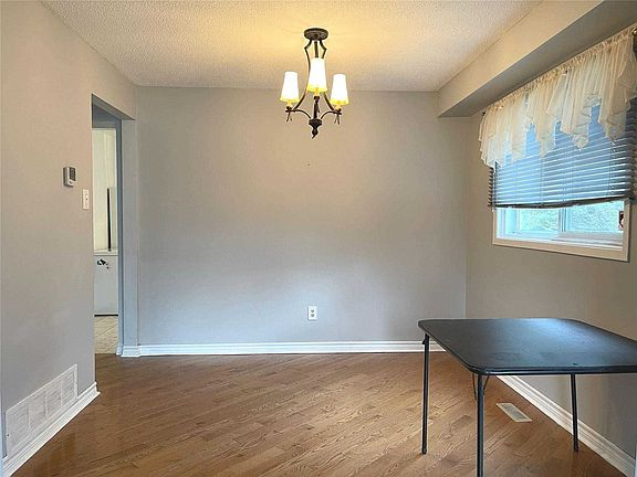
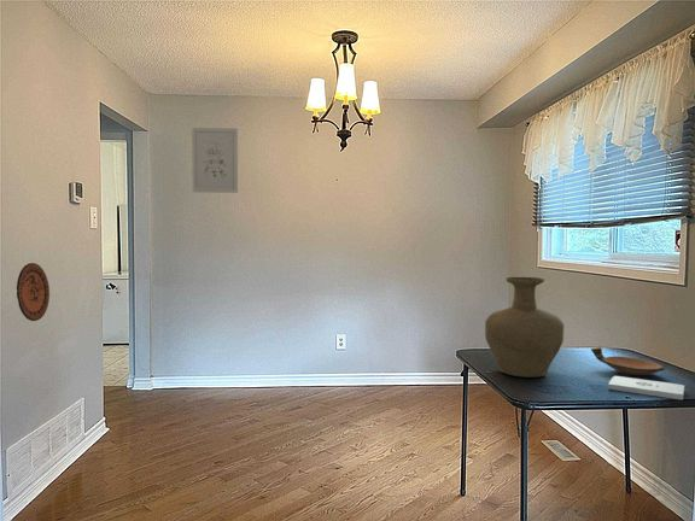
+ notepad [607,375,685,400]
+ decorative plate [16,262,51,322]
+ vase [484,276,565,379]
+ bowl [590,346,666,376]
+ wall art [191,127,239,194]
